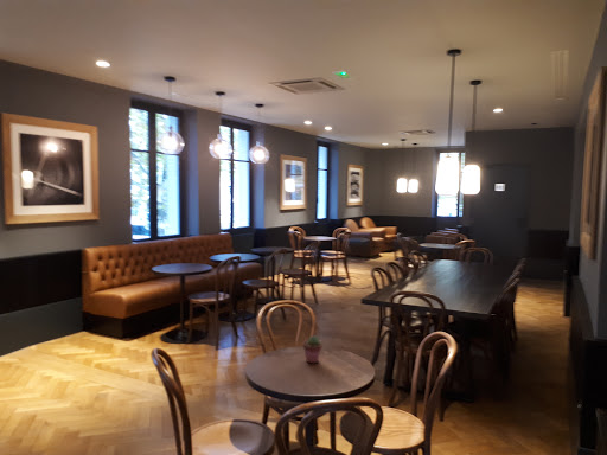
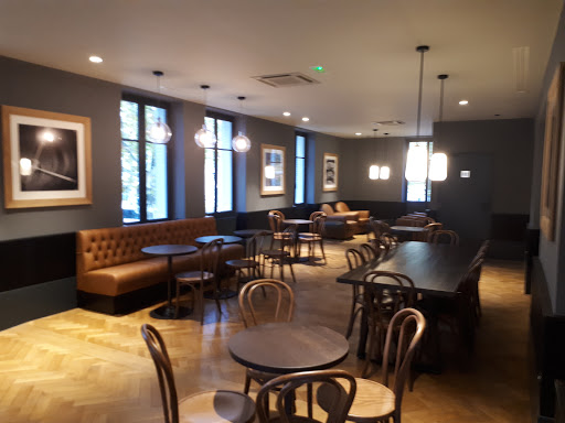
- potted succulent [301,334,324,364]
